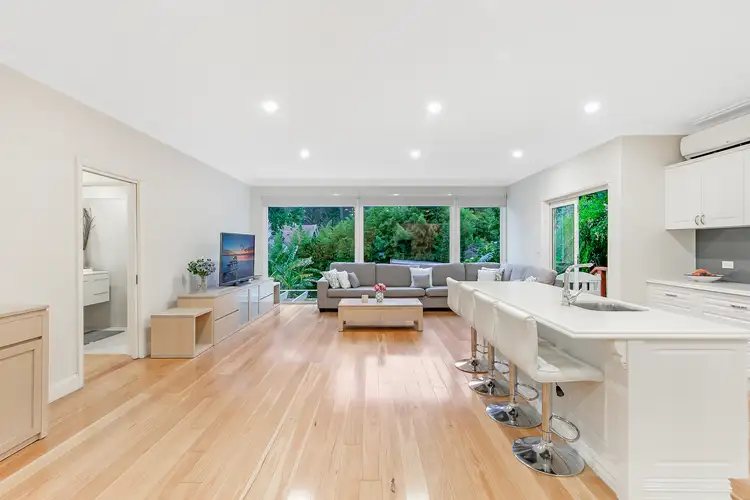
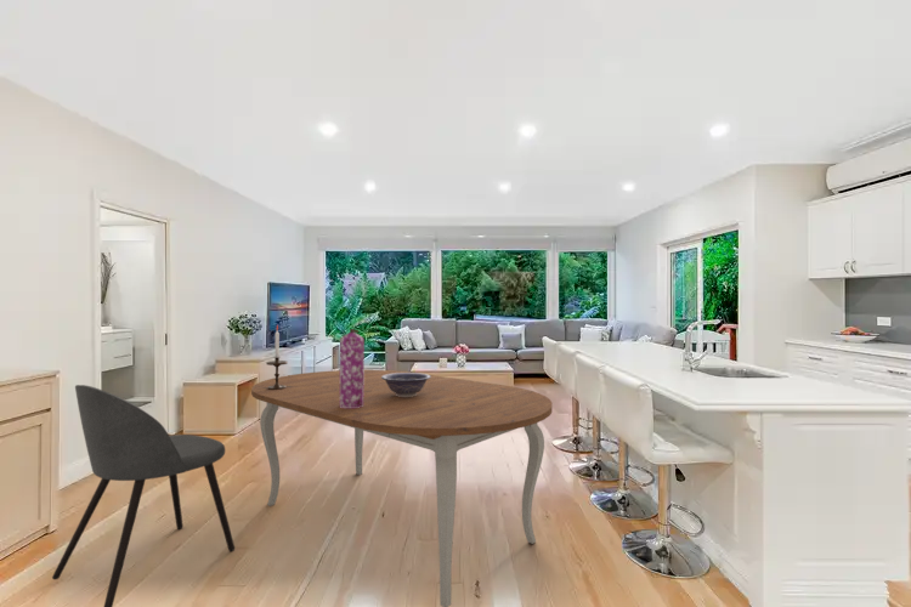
+ dining chair [51,384,236,607]
+ candlestick [265,323,289,390]
+ dining table [250,369,553,607]
+ gas cylinder [339,328,366,408]
+ decorative bowl [381,371,431,397]
